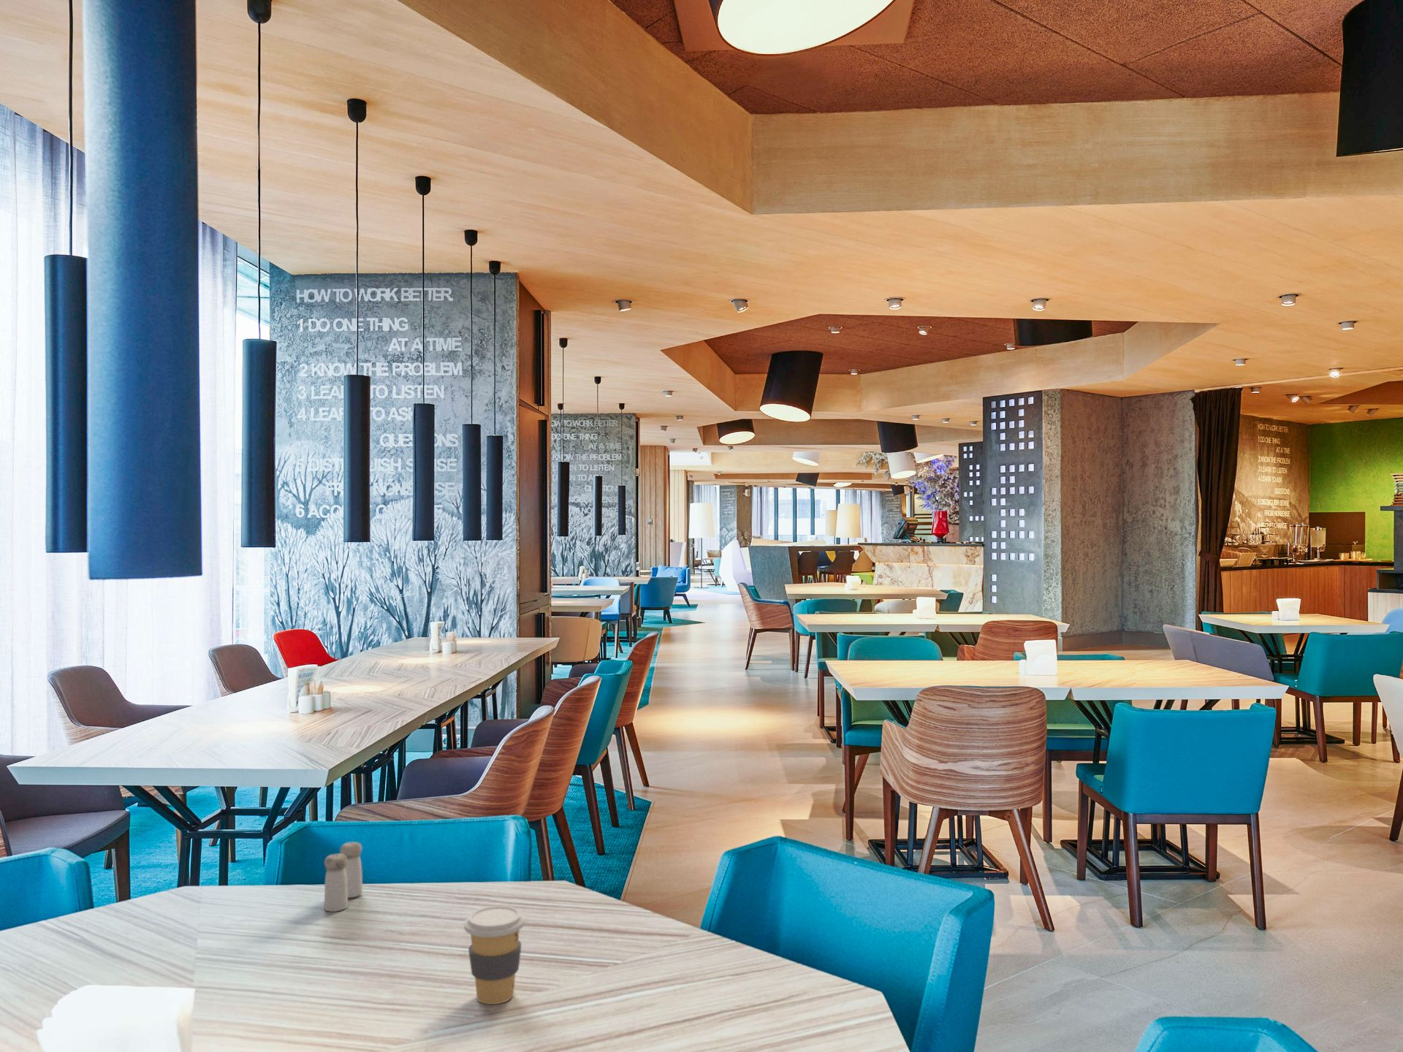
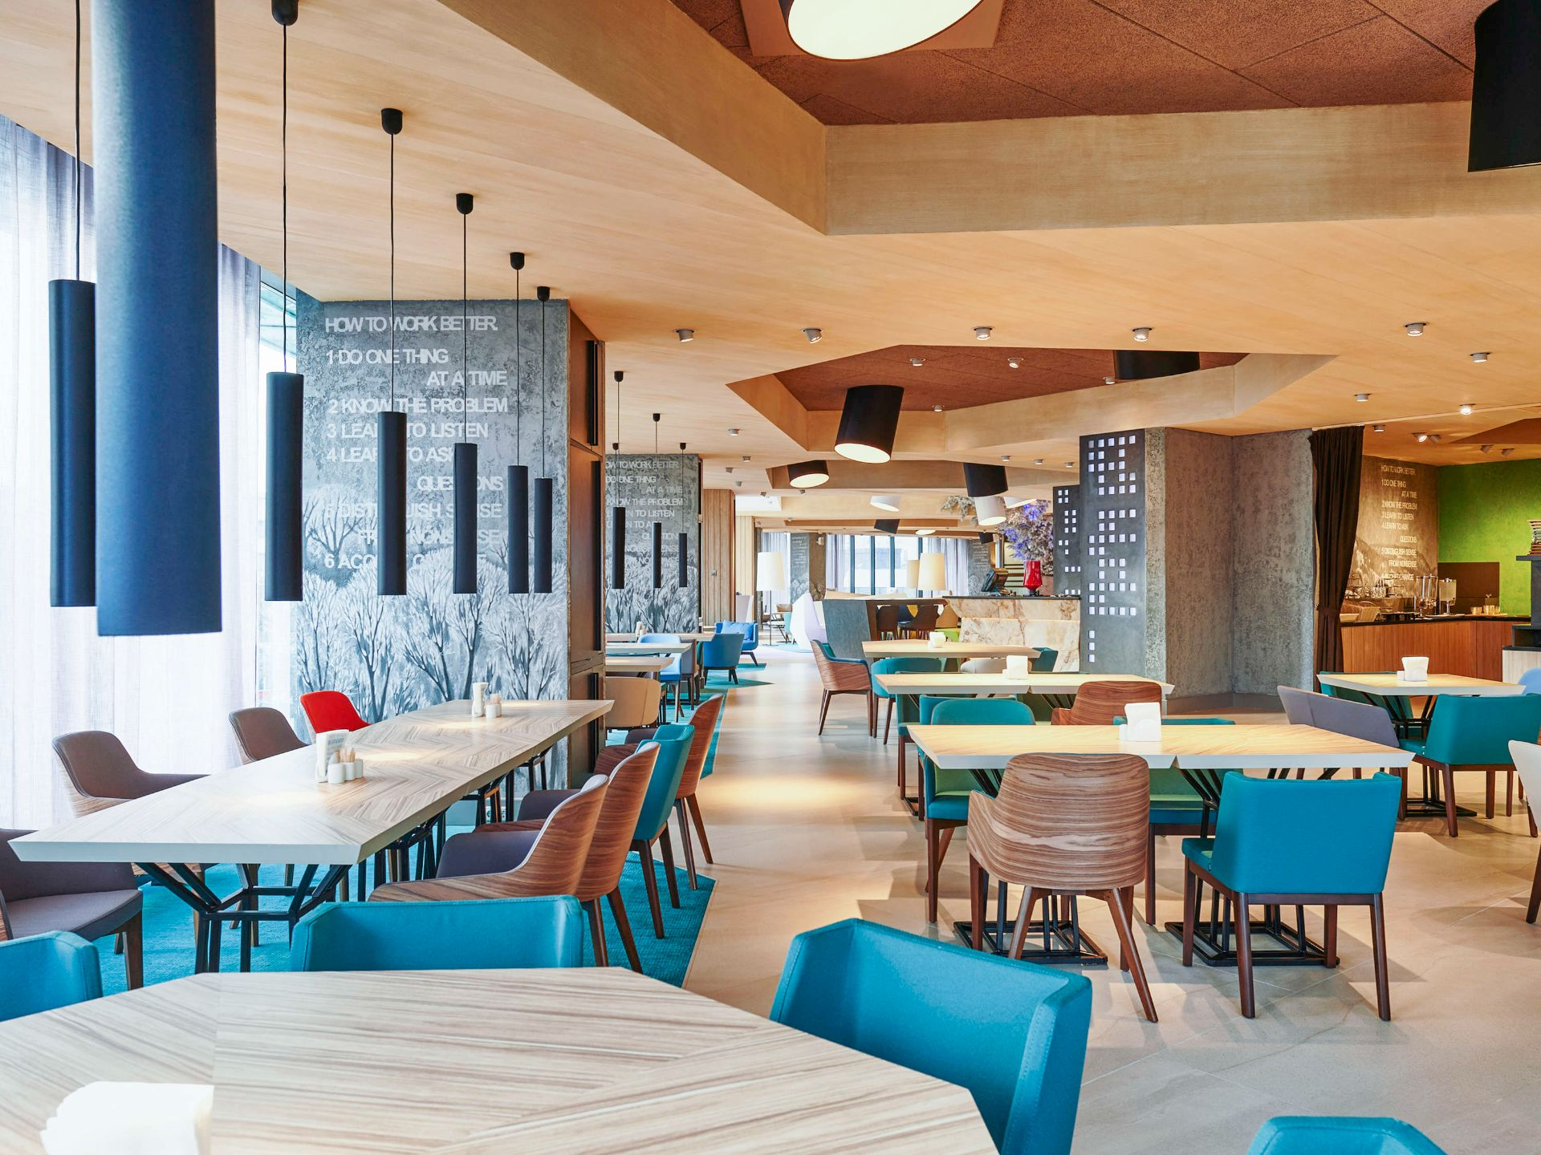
- salt and pepper shaker [324,842,363,913]
- coffee cup [463,905,526,1006]
